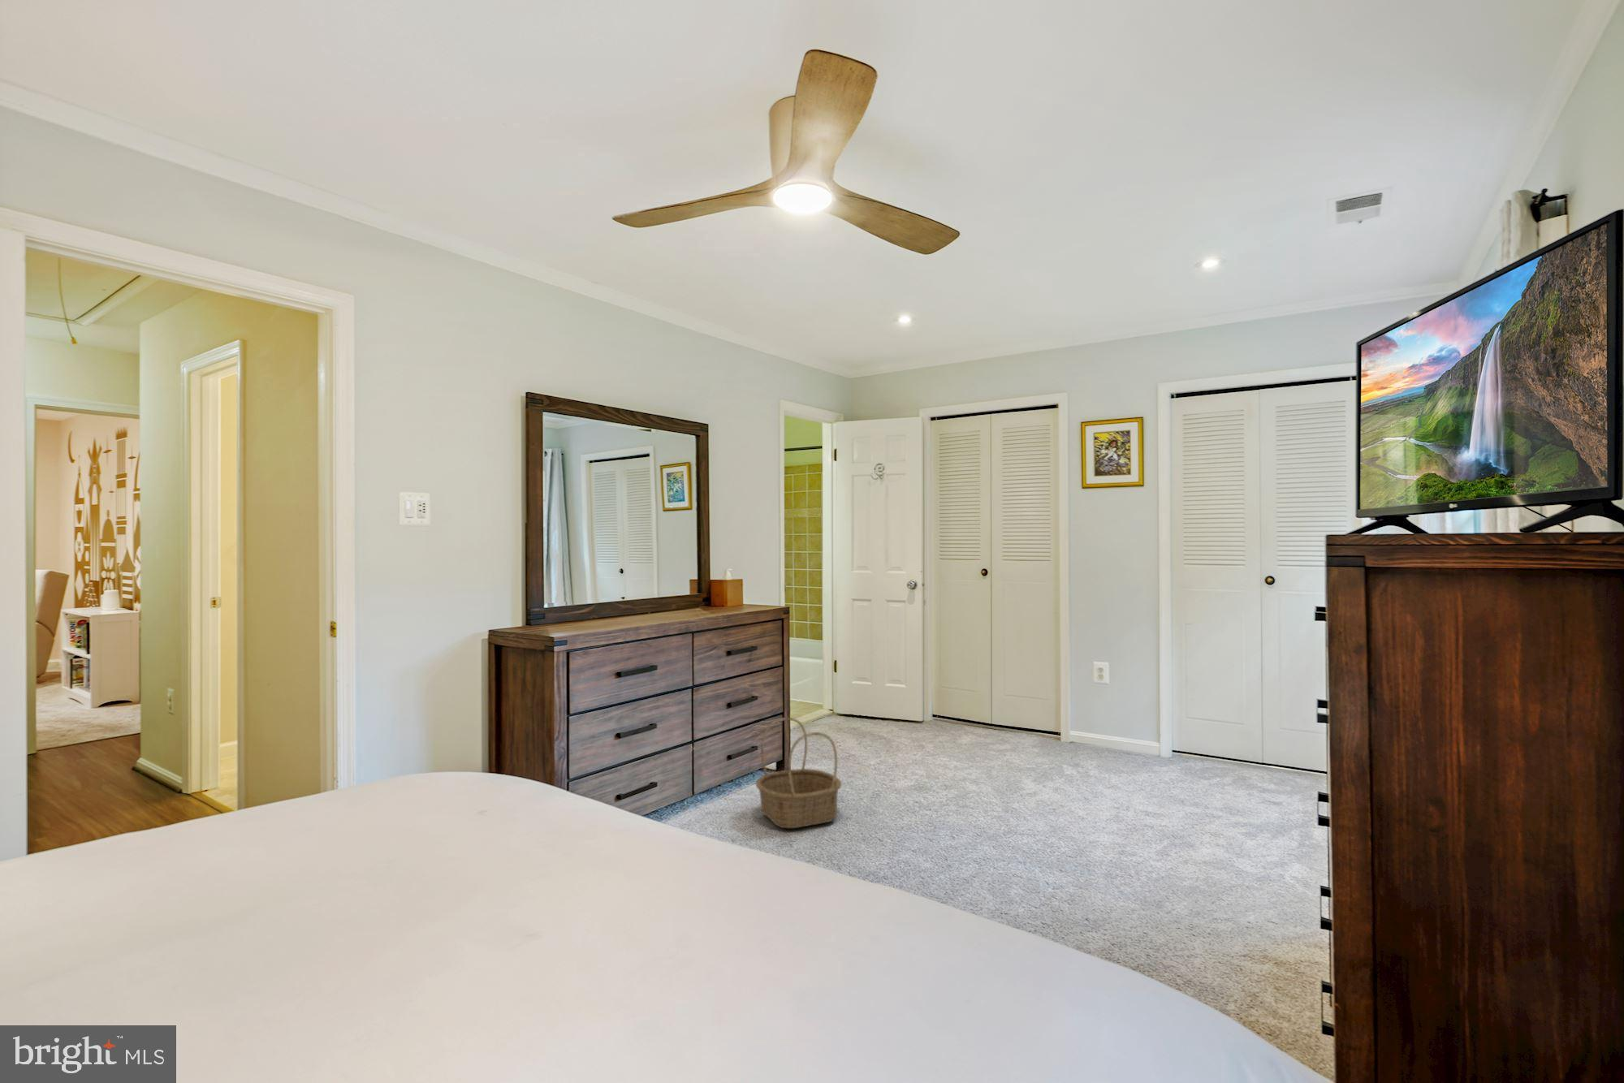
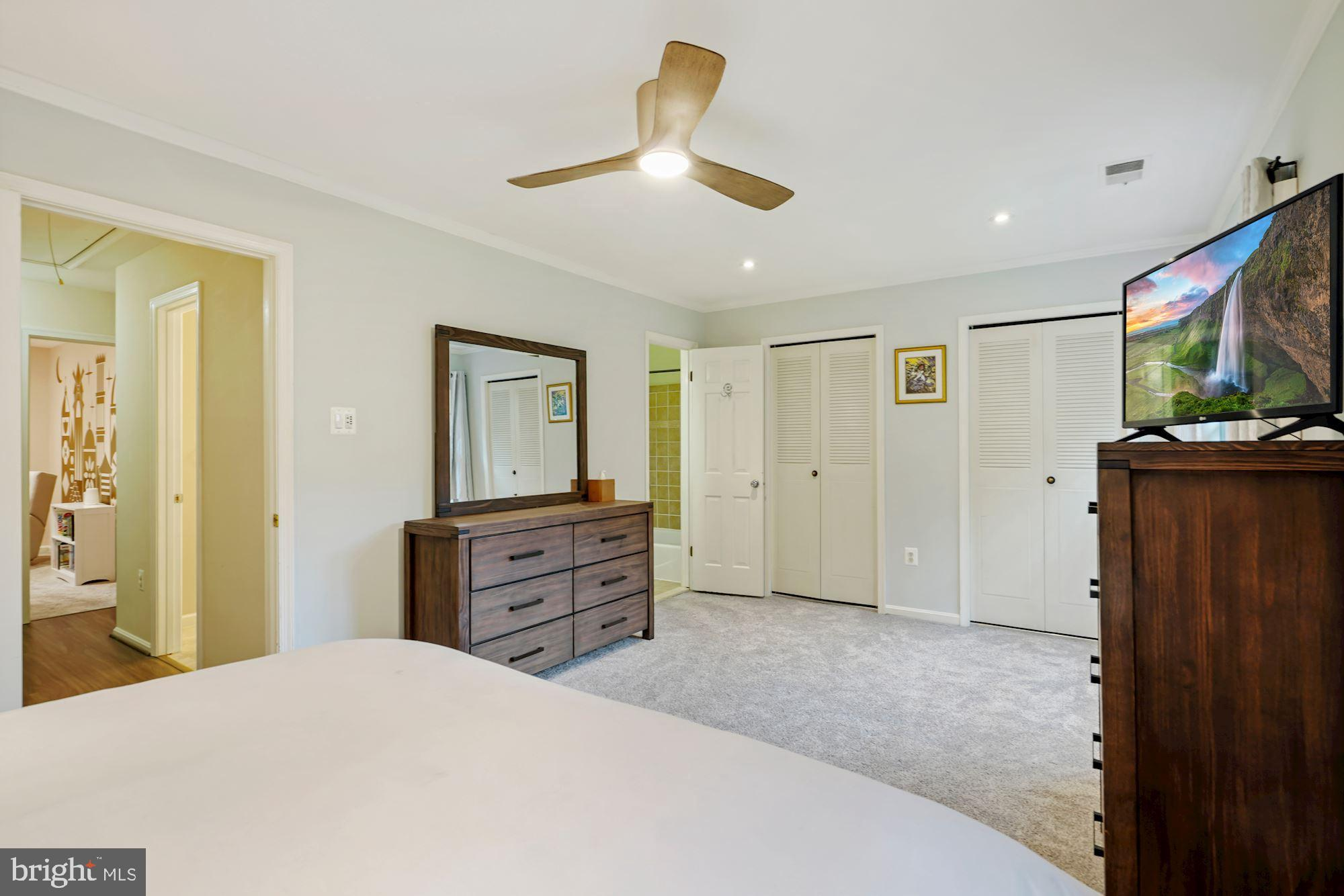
- basket [755,717,842,829]
